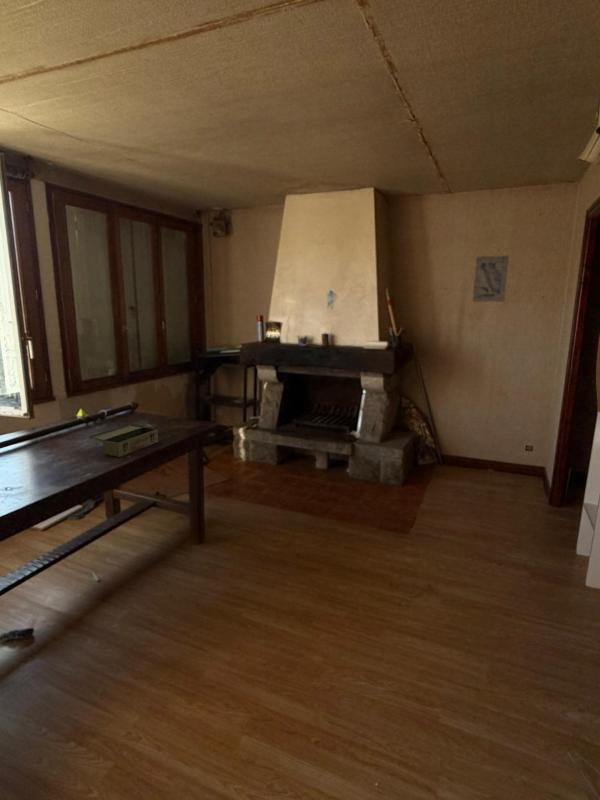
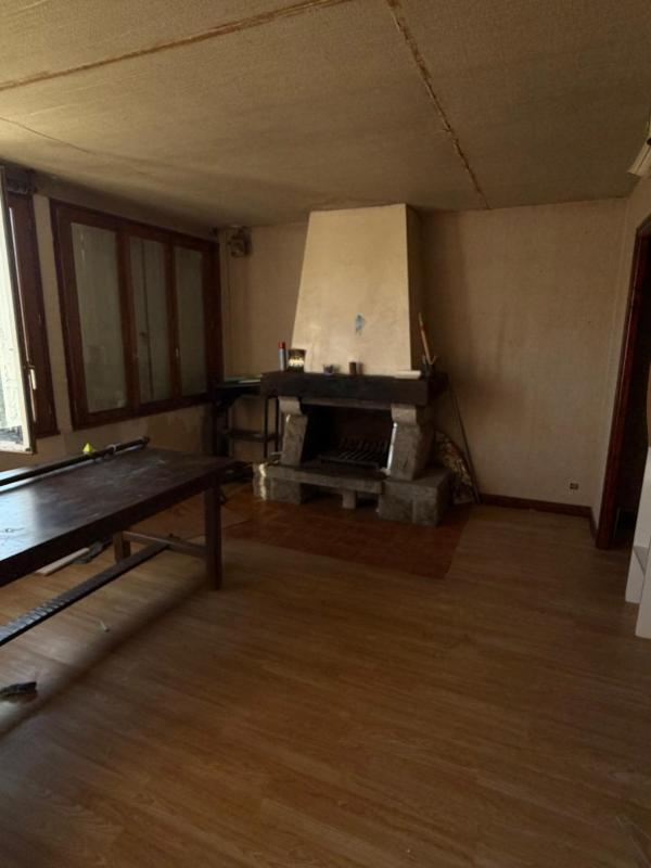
- toolbox [88,423,159,458]
- wall art [472,254,510,303]
